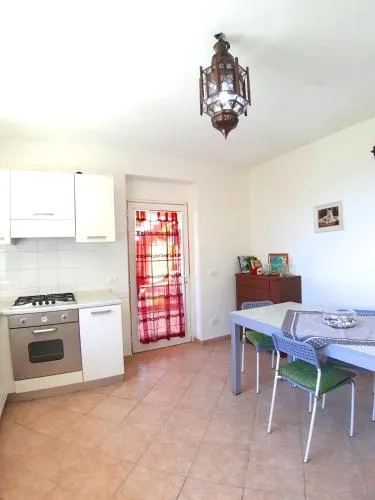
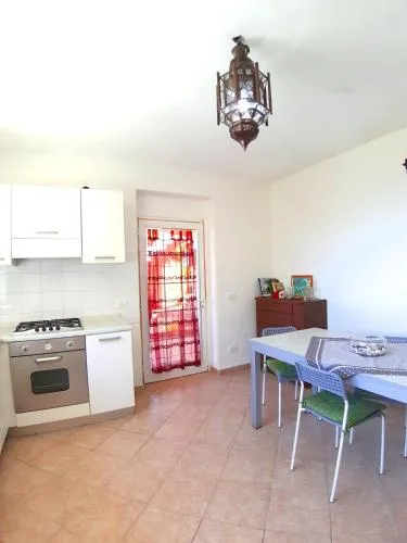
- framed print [312,199,346,234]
